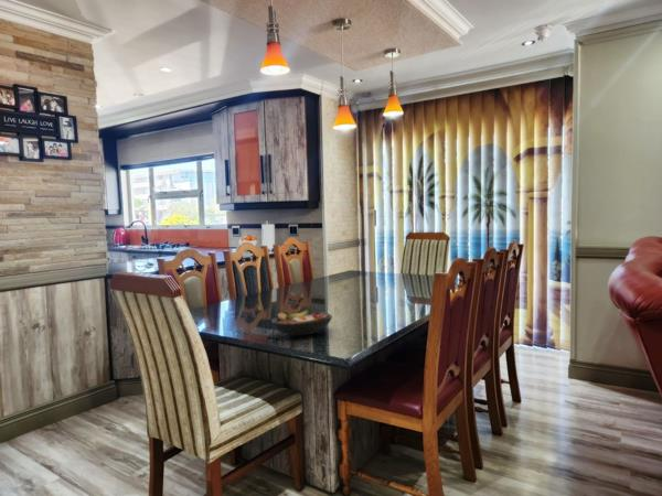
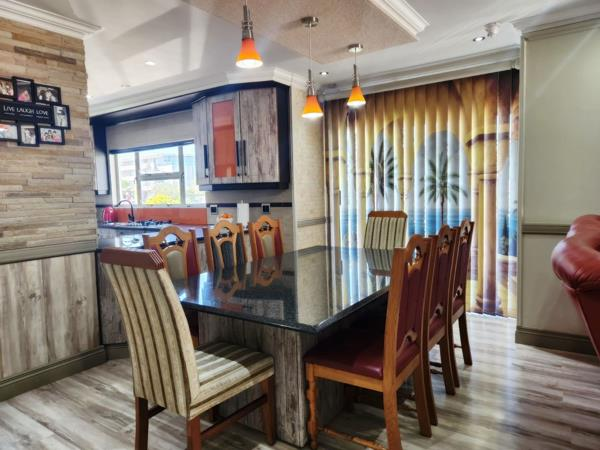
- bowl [270,309,333,336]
